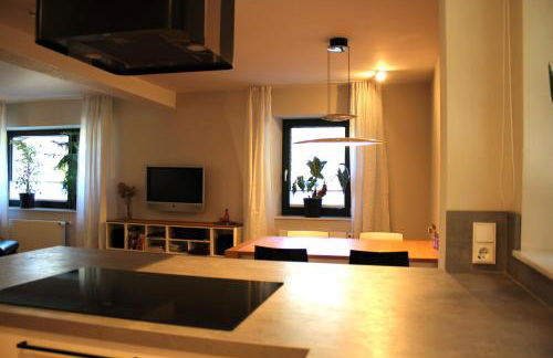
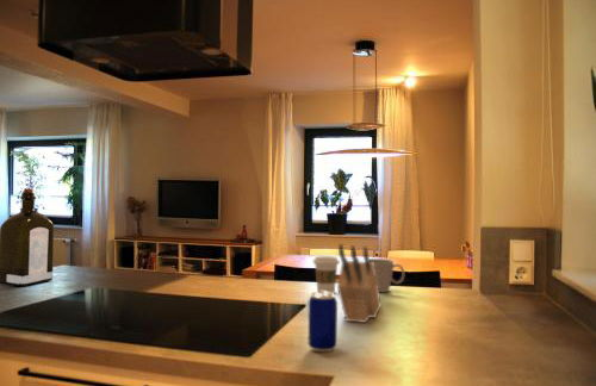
+ mug [370,257,405,293]
+ coffee cup [312,255,341,294]
+ liquor [0,188,55,287]
+ beer can [308,291,339,353]
+ knife block [336,243,381,324]
